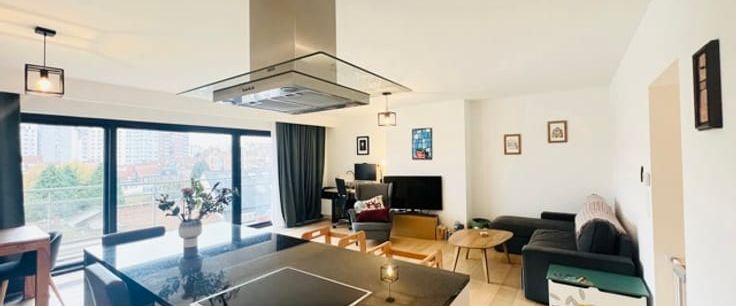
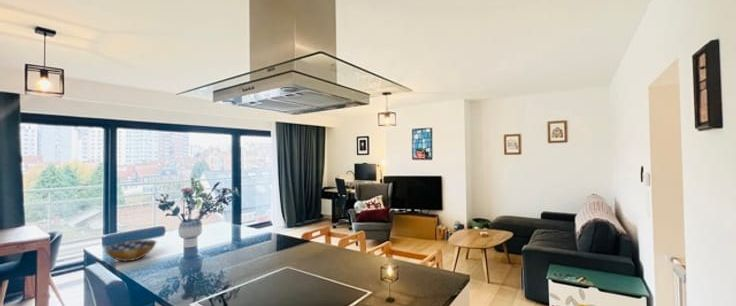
+ bowl [103,239,158,262]
